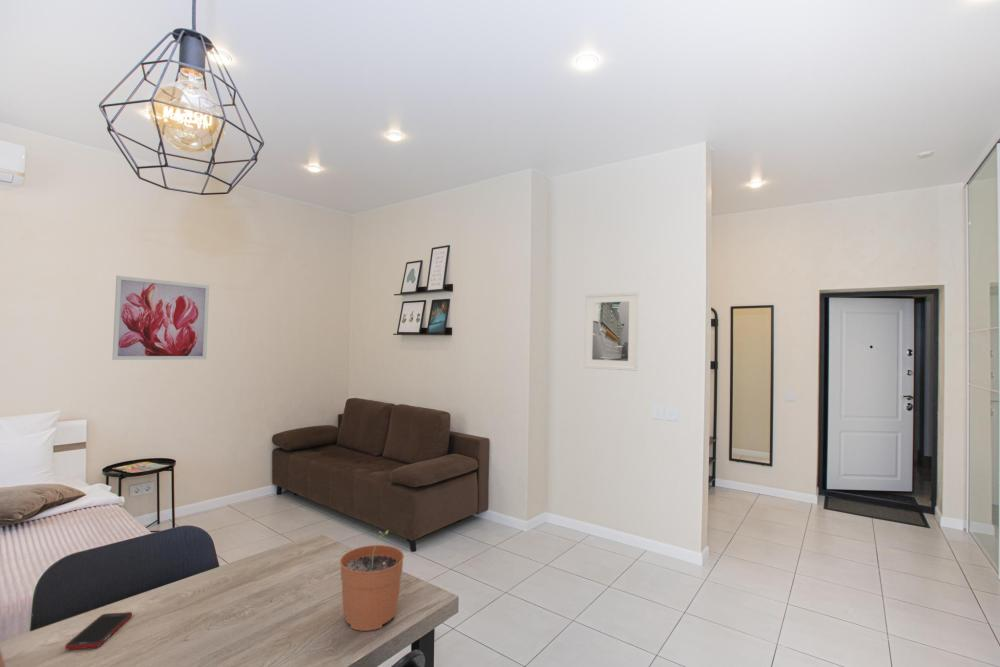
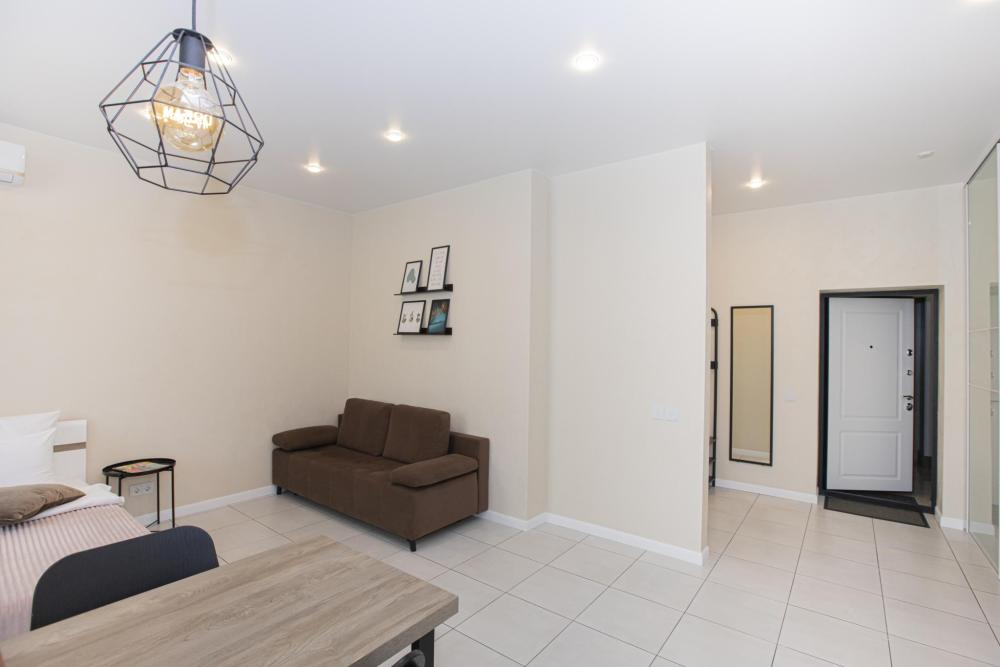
- cell phone [64,611,133,650]
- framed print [583,291,640,372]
- plant pot [339,529,405,632]
- wall art [111,275,210,361]
